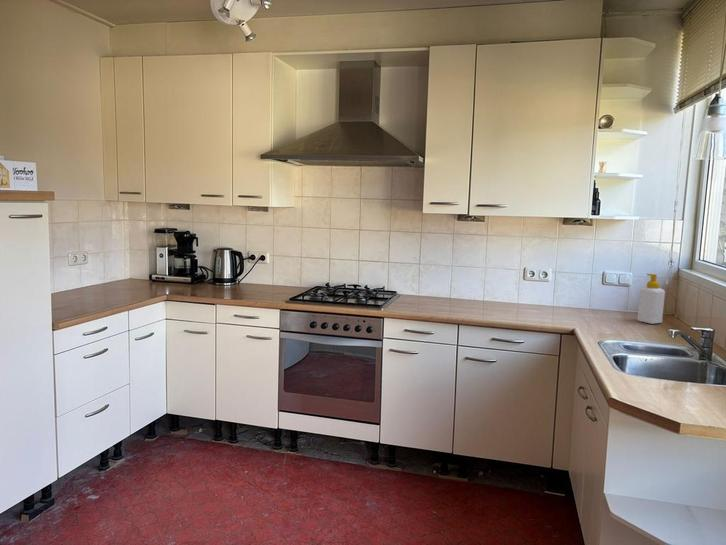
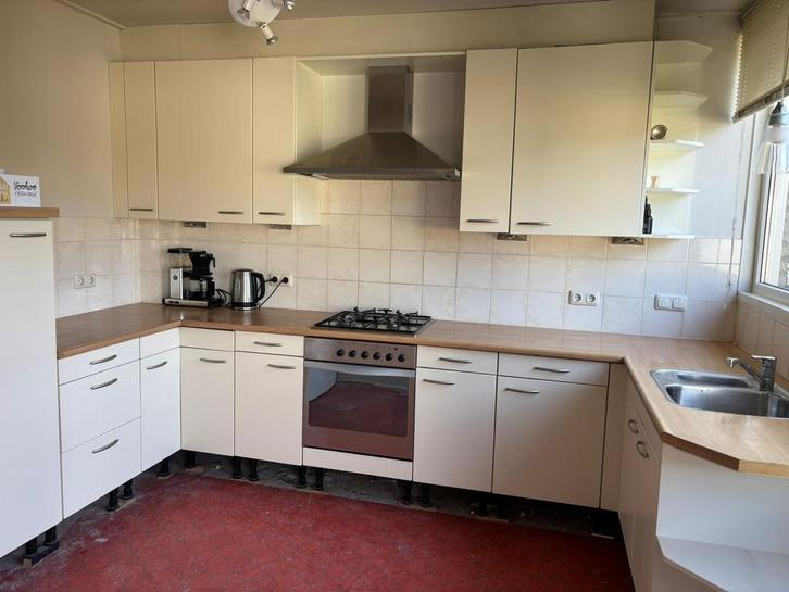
- soap bottle [636,273,666,325]
